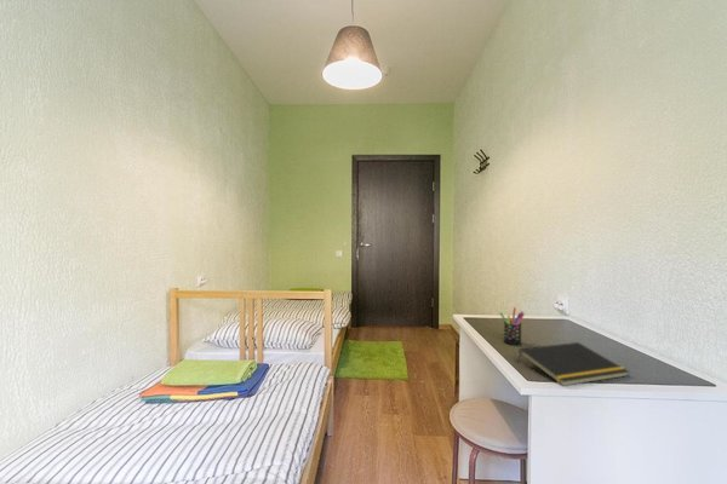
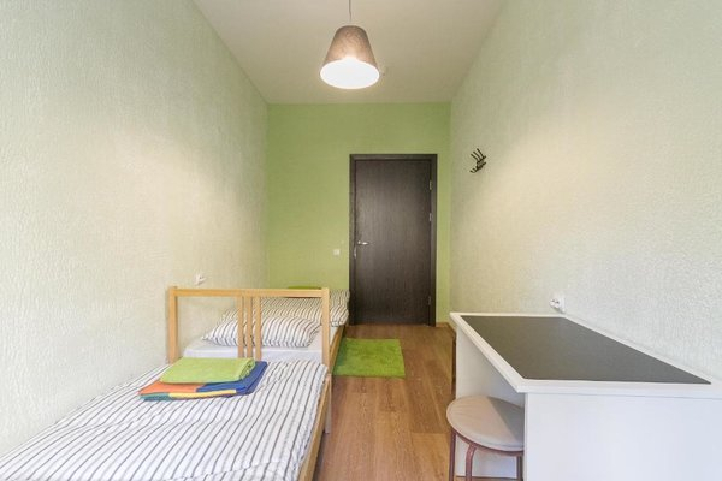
- notepad [516,341,630,387]
- pen holder [499,306,526,346]
